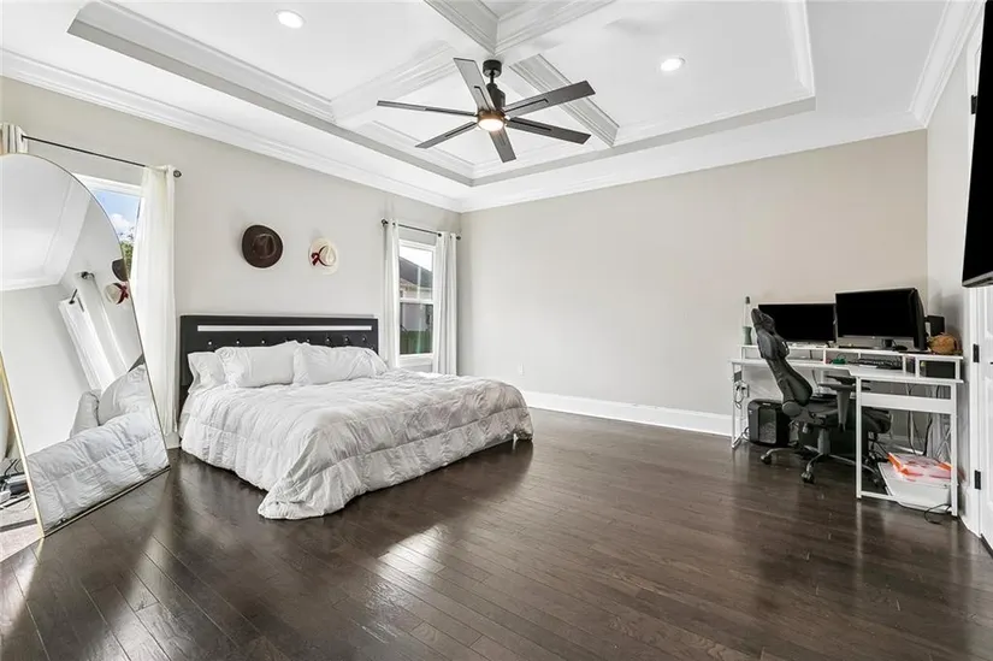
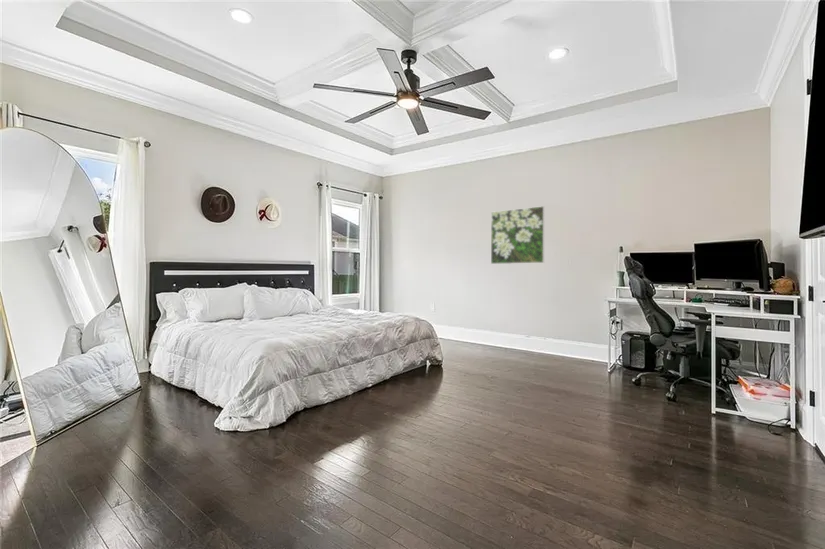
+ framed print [490,205,545,265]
